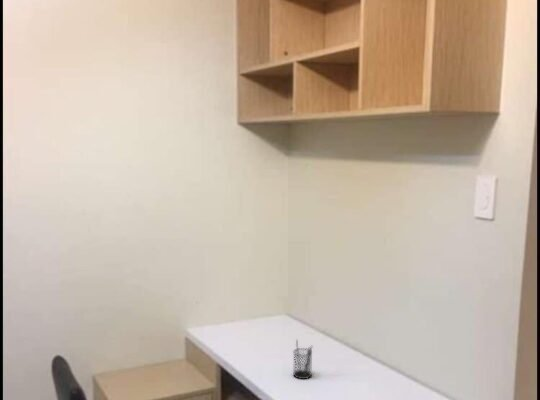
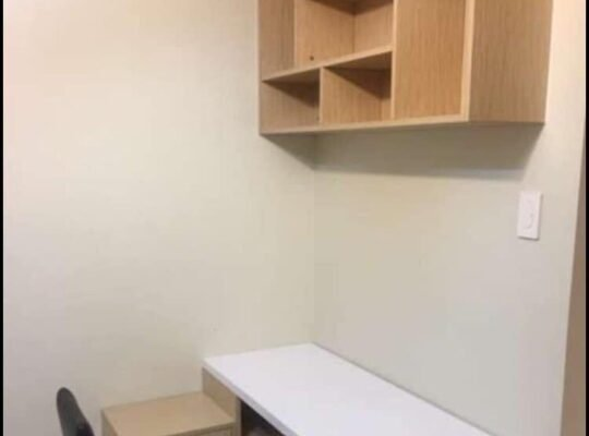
- pencil holder [292,337,314,380]
